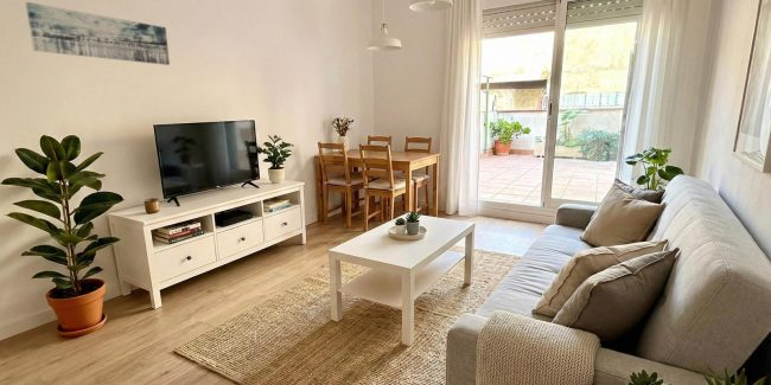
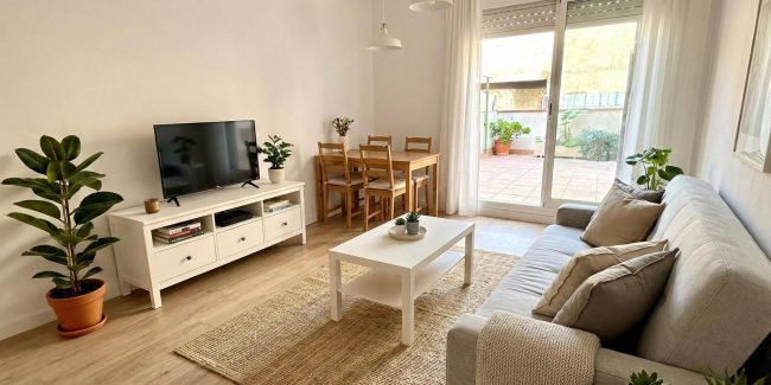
- wall art [25,1,171,66]
